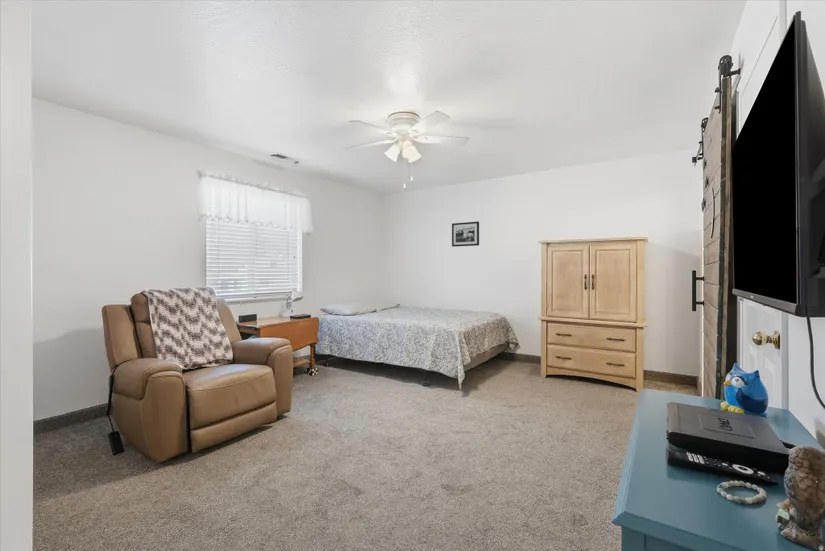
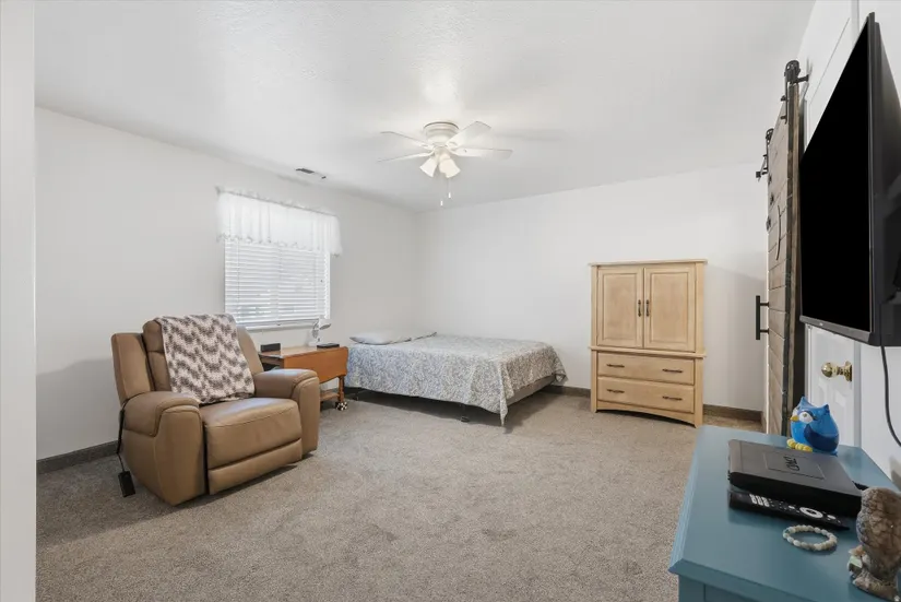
- picture frame [451,220,480,247]
